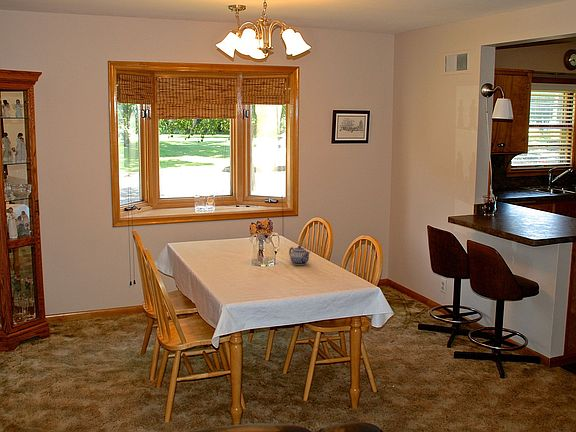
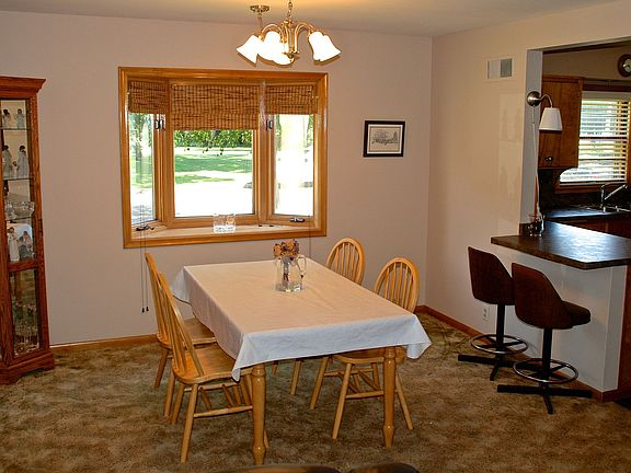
- teapot [288,245,311,266]
